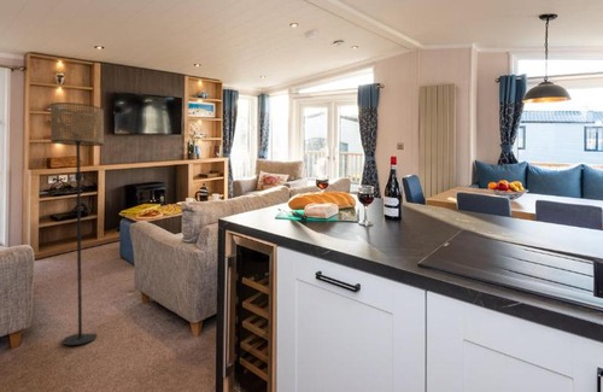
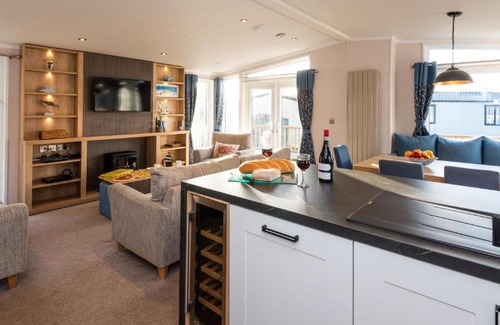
- floor lamp [49,101,105,346]
